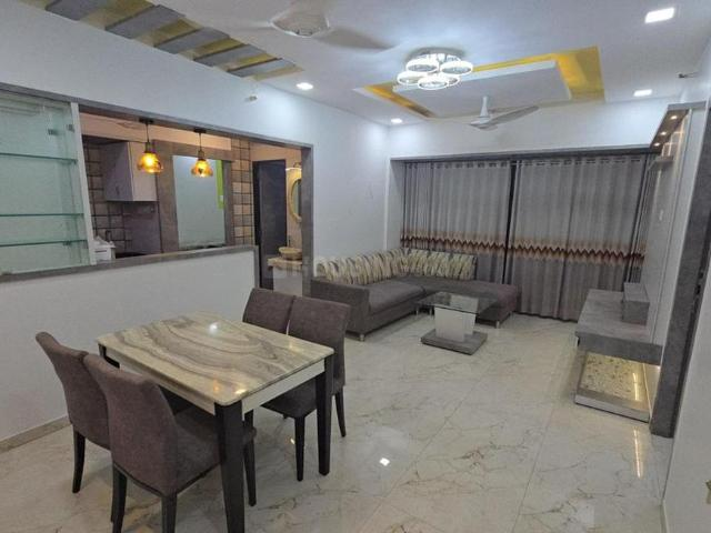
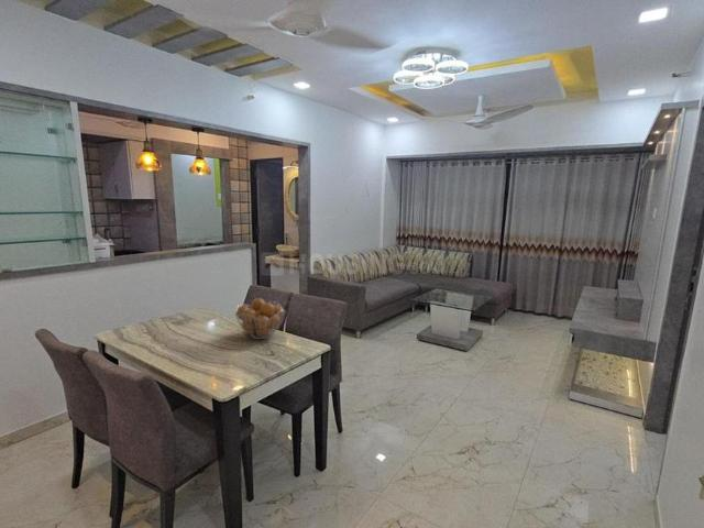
+ fruit basket [234,297,286,340]
